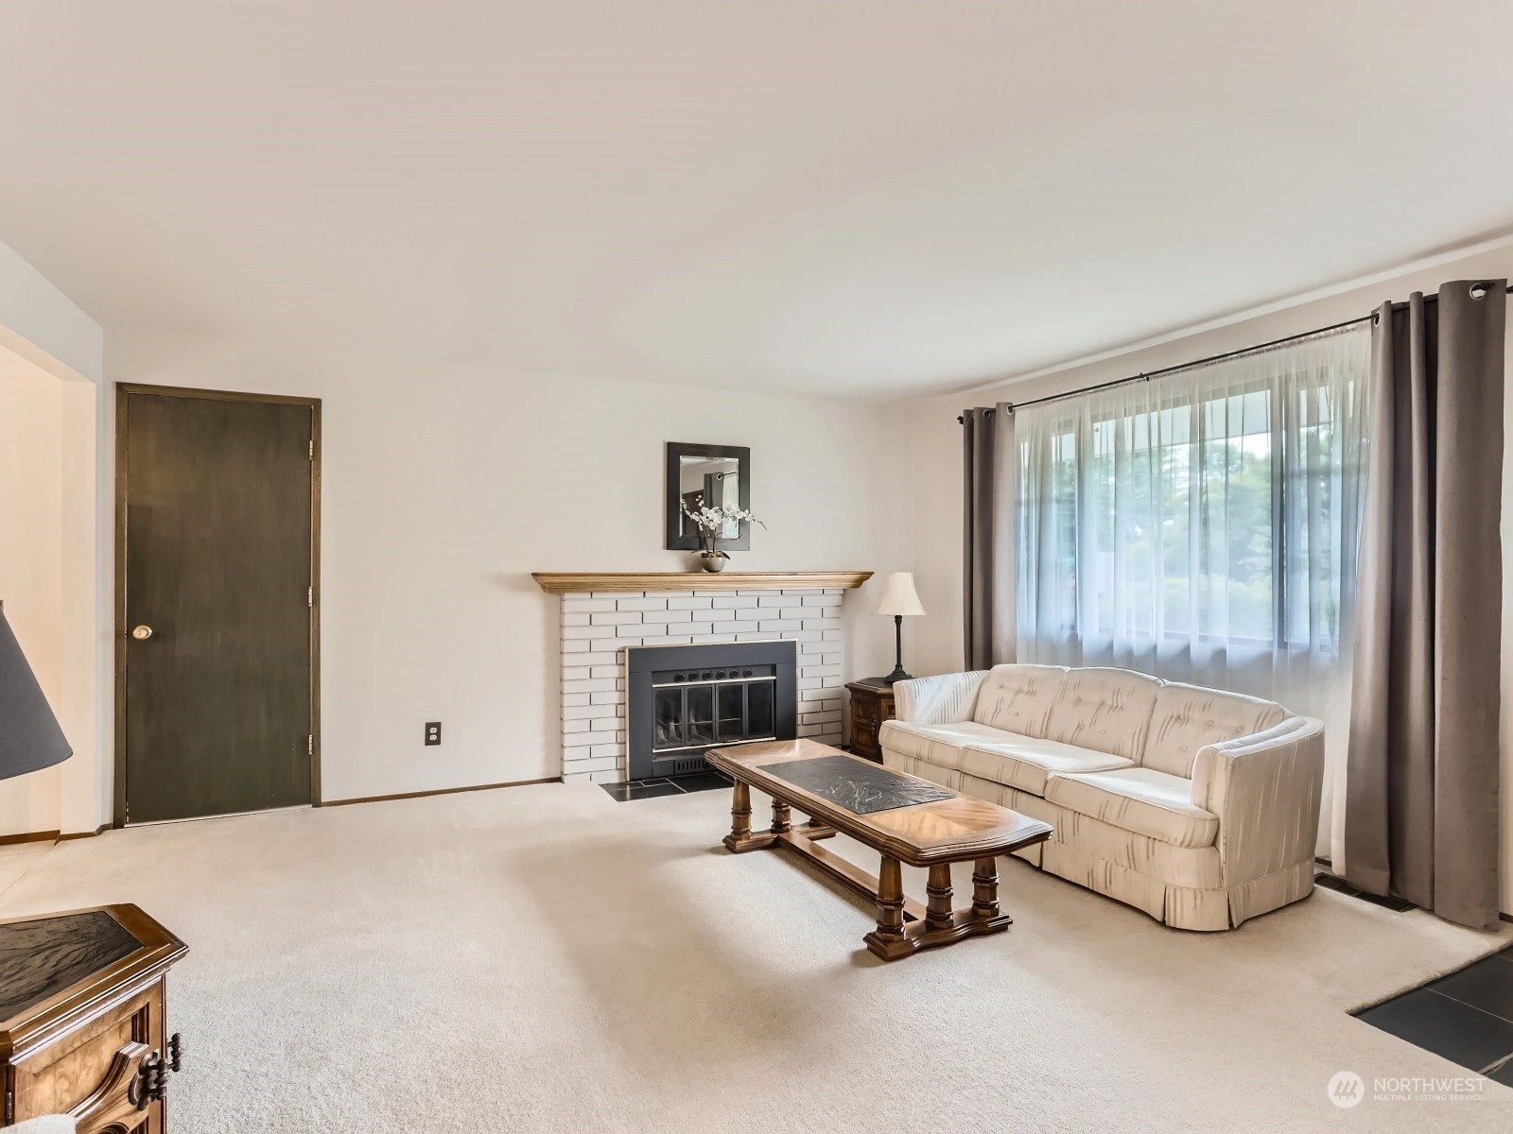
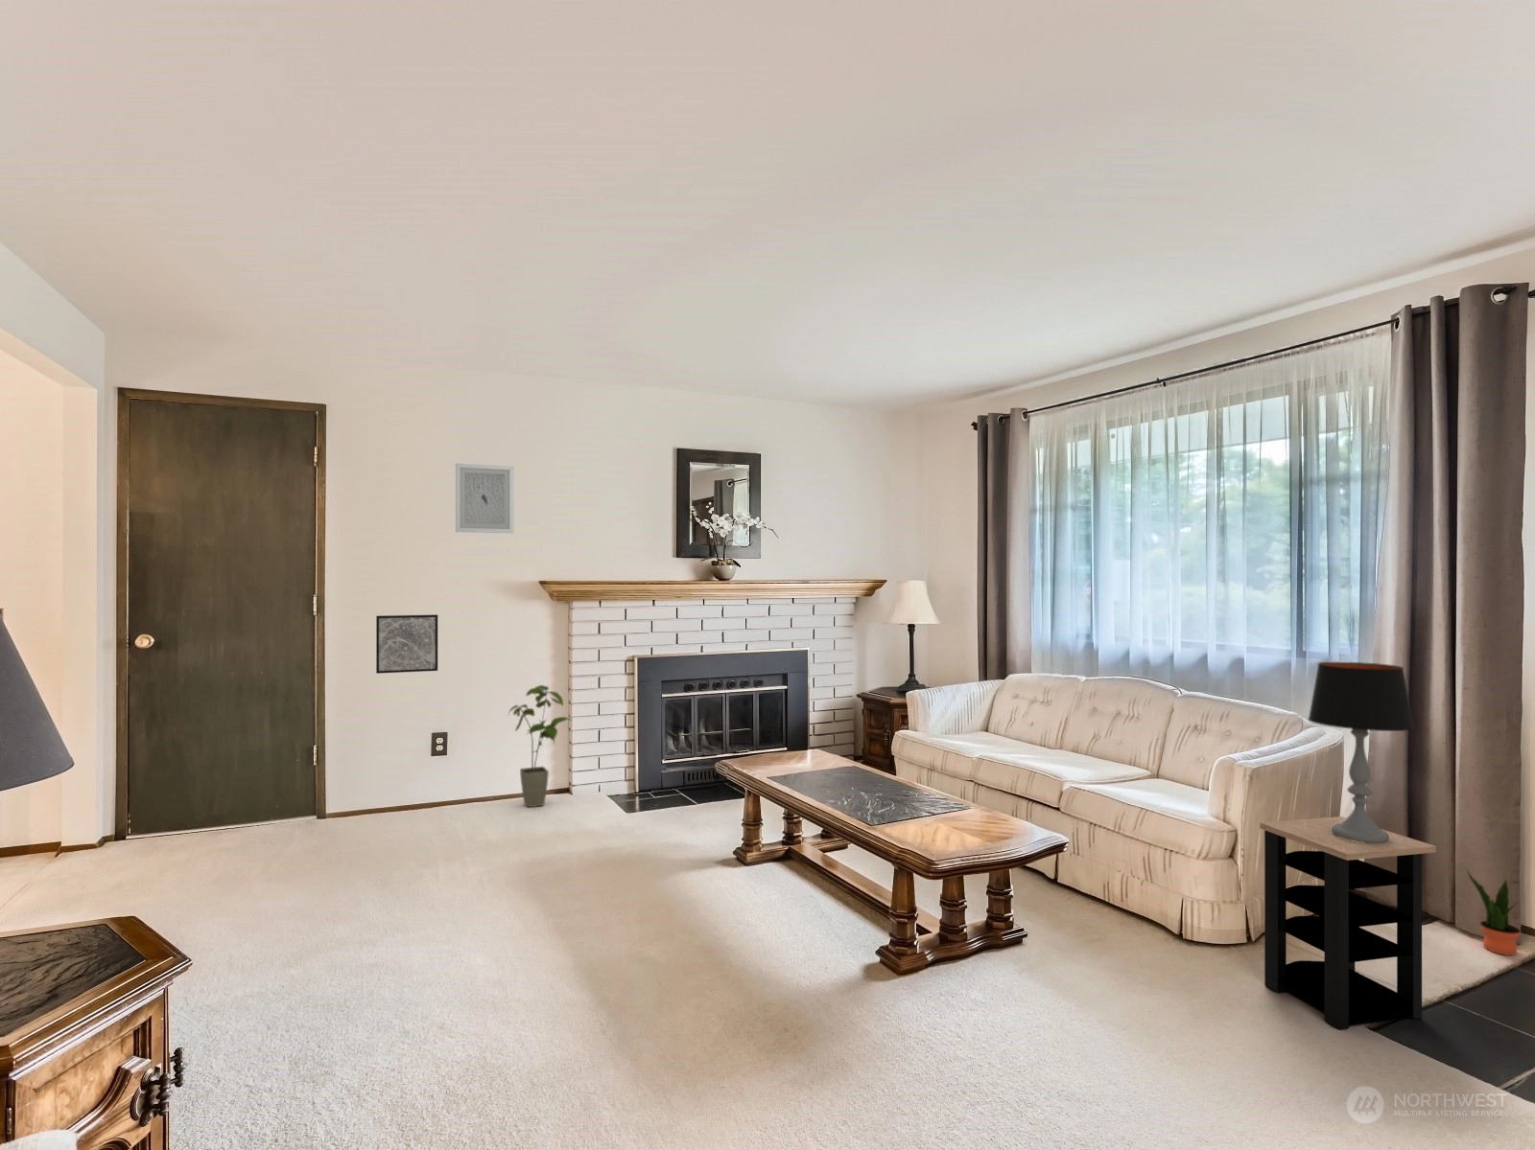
+ house plant [506,684,573,808]
+ wall art [375,614,439,675]
+ potted plant [1465,867,1522,957]
+ table lamp [1307,661,1415,843]
+ side table [1258,815,1437,1030]
+ wall art [454,463,514,534]
